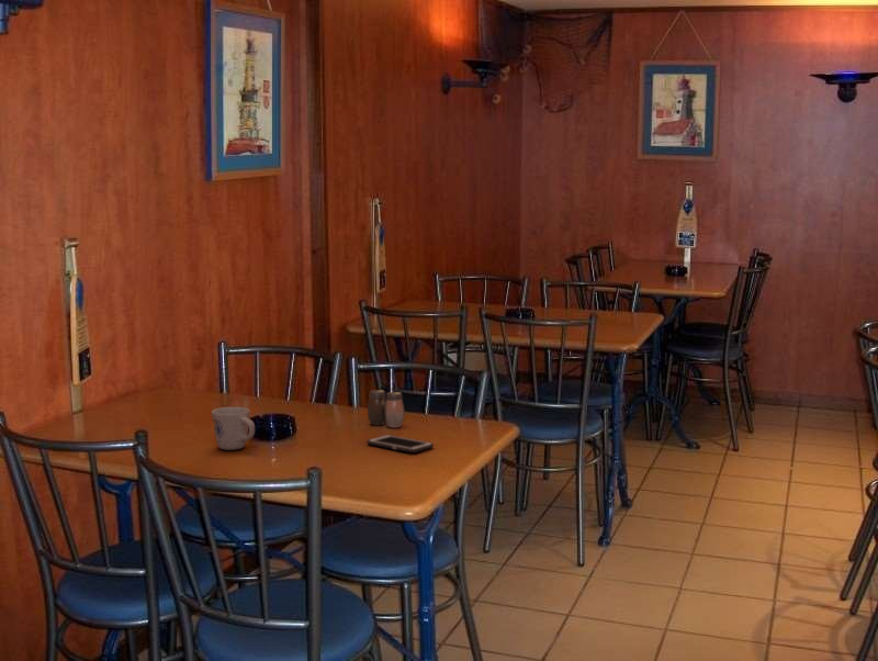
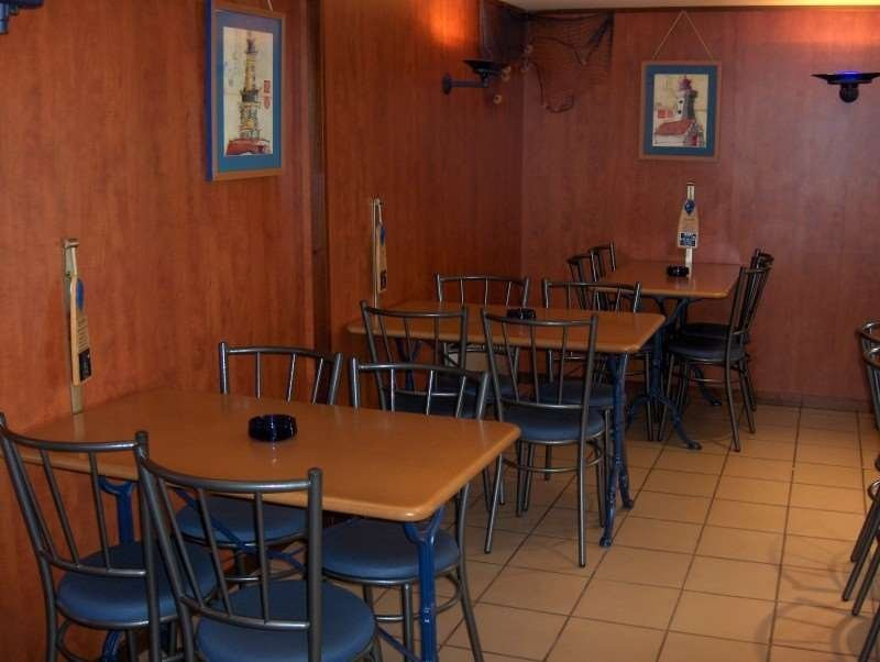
- cell phone [365,434,435,453]
- mug [211,406,256,451]
- salt and pepper shaker [367,389,405,428]
